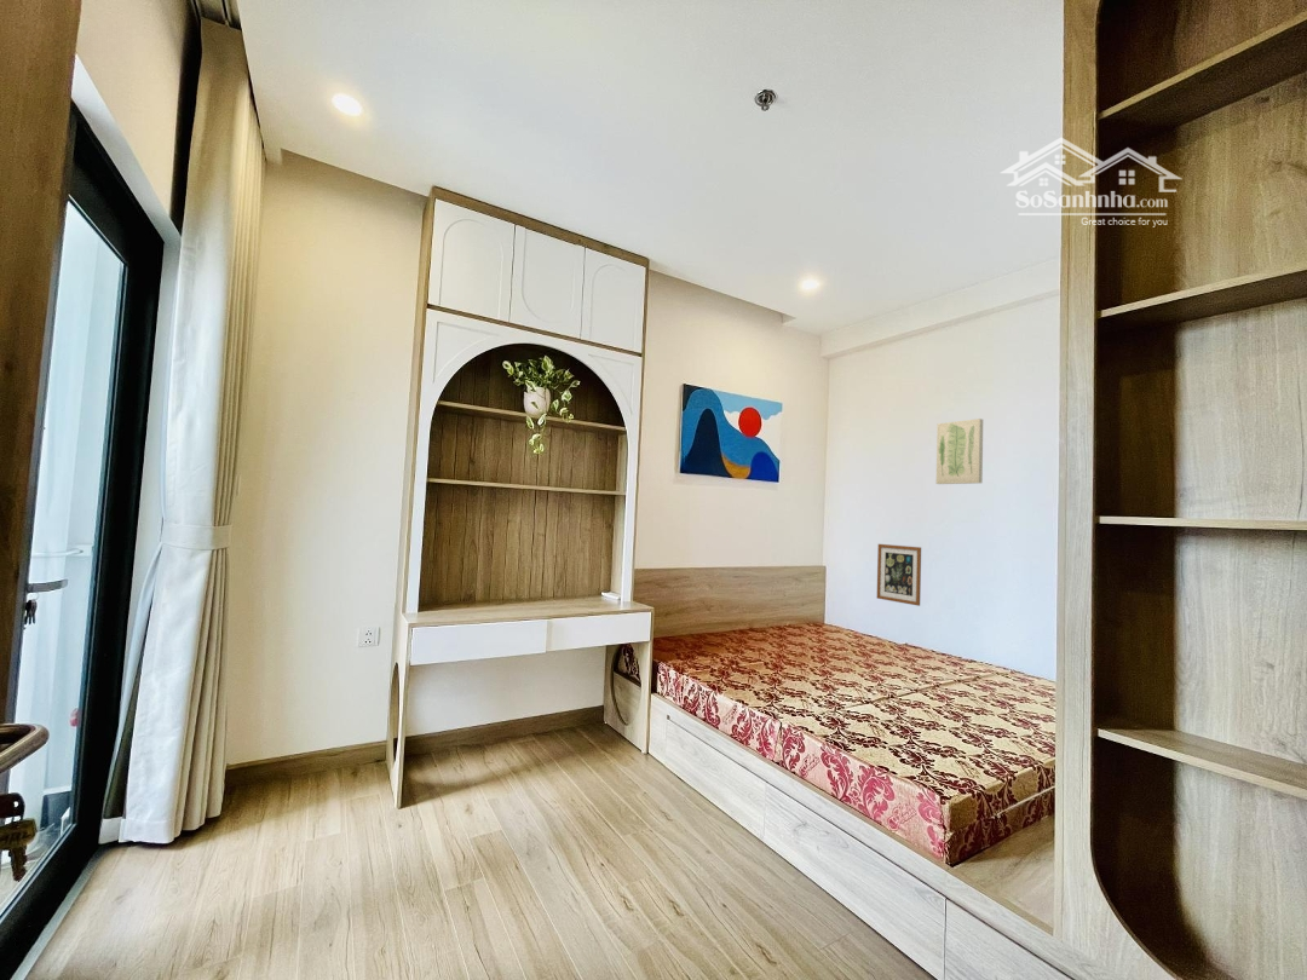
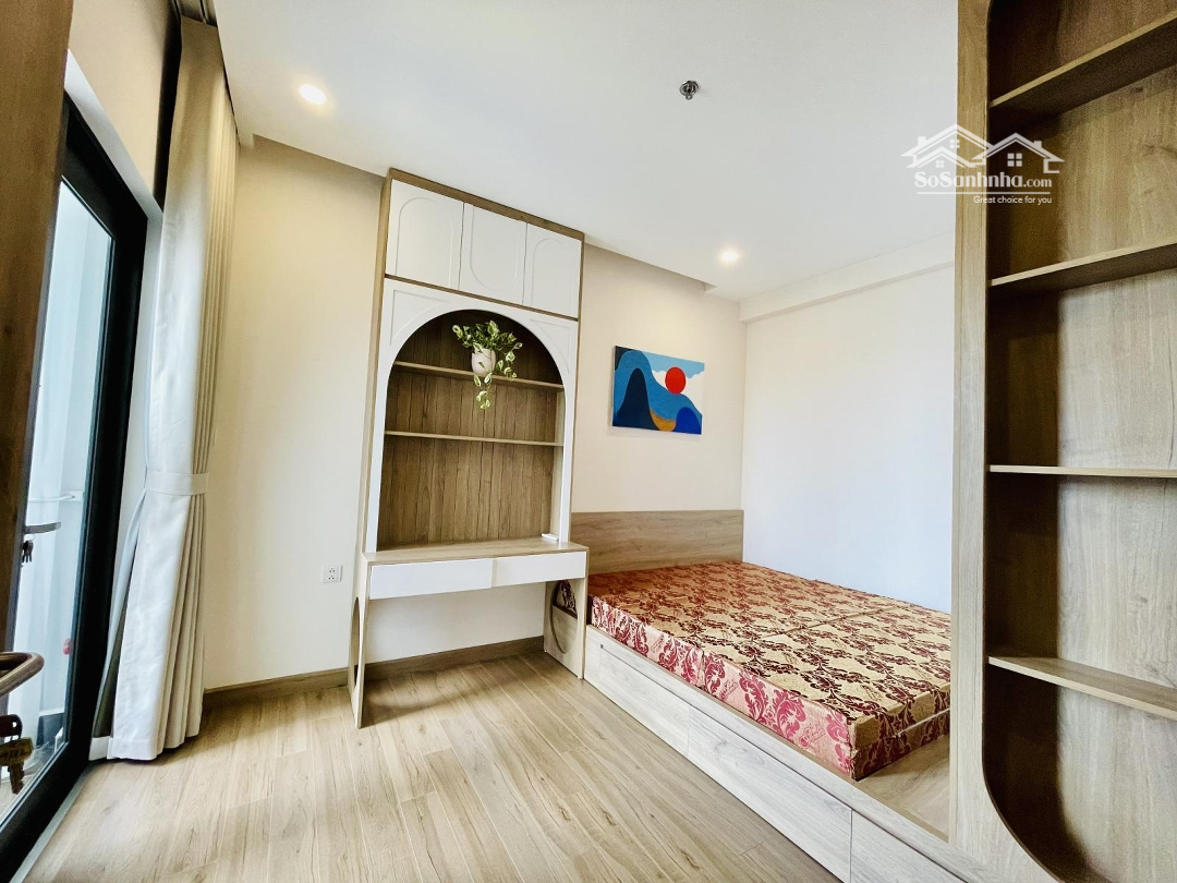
- wall art [935,417,984,485]
- wall art [876,543,922,607]
